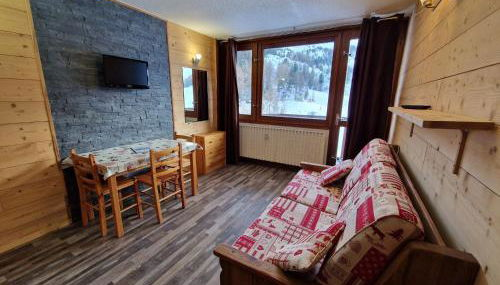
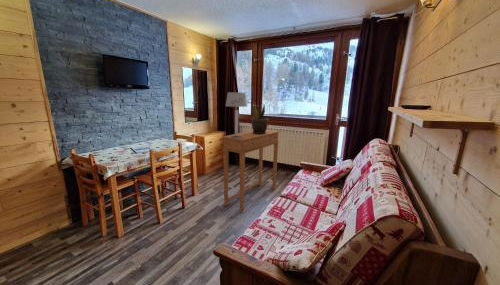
+ side table [221,129,281,213]
+ potted plant [251,101,269,134]
+ table lamp [225,91,249,138]
